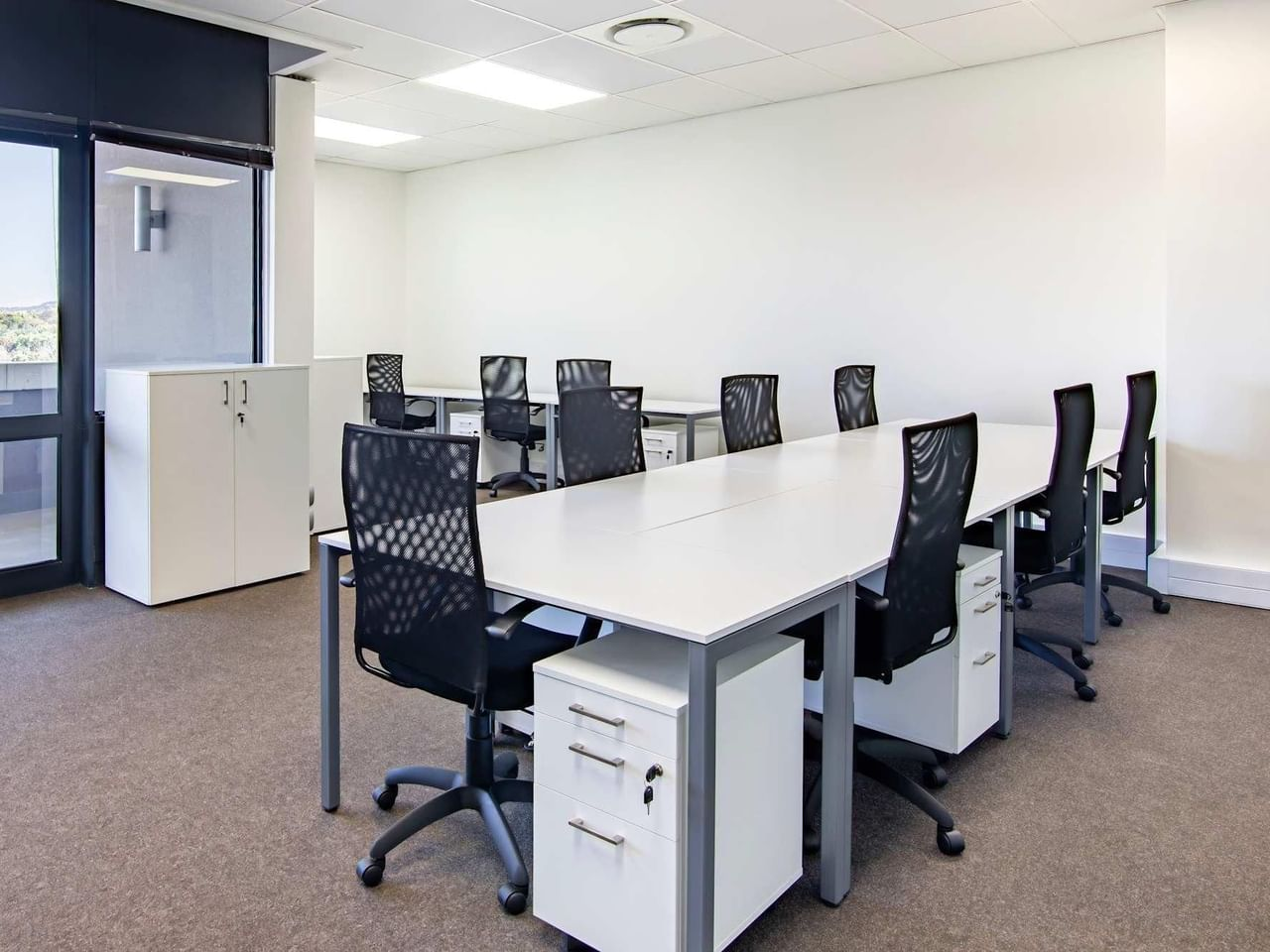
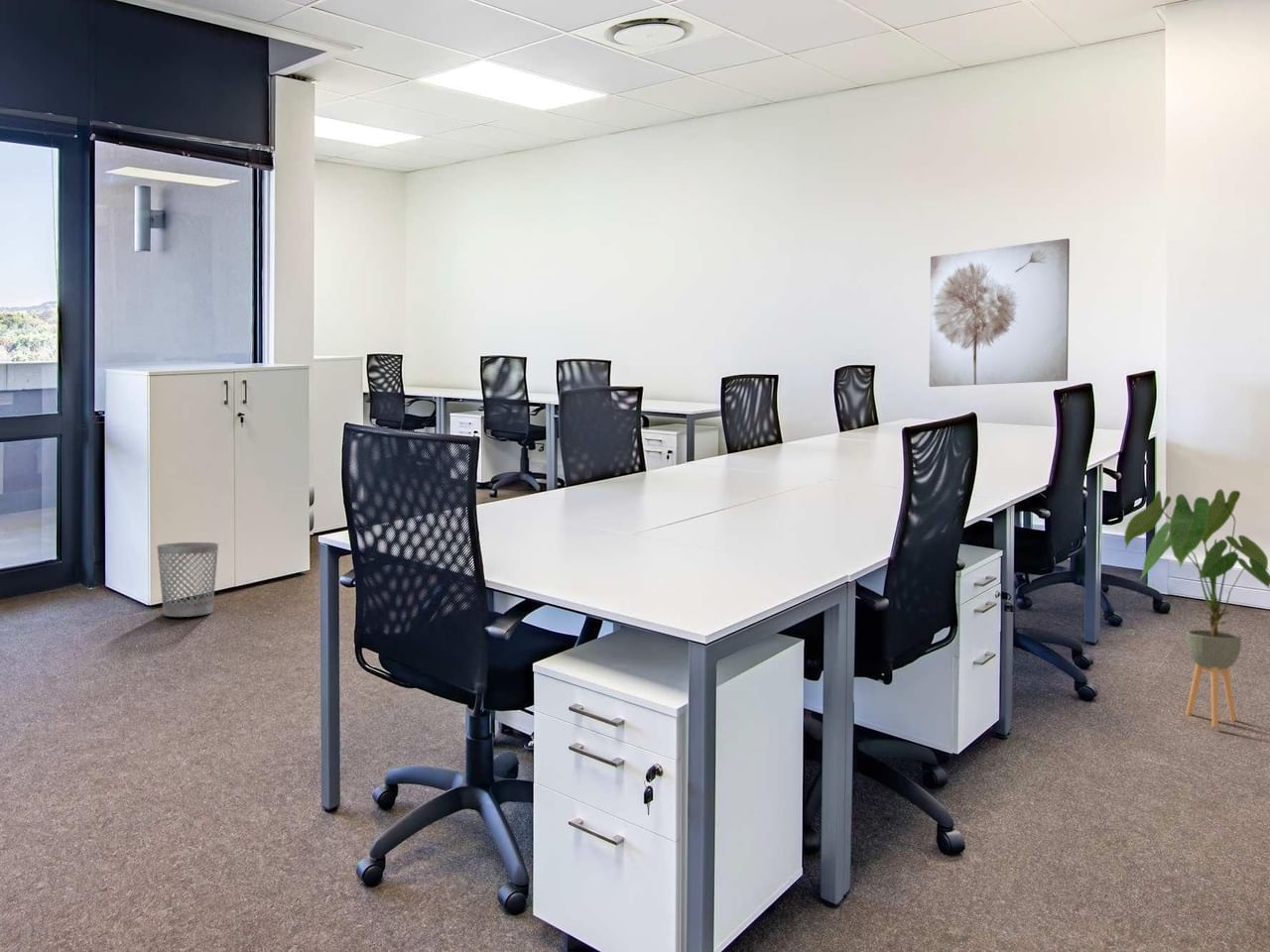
+ wall art [928,238,1071,388]
+ house plant [1123,488,1270,728]
+ wastebasket [156,541,219,618]
